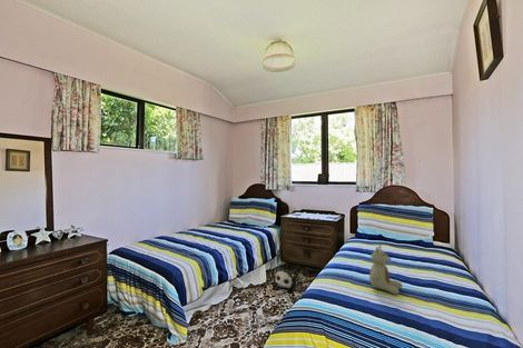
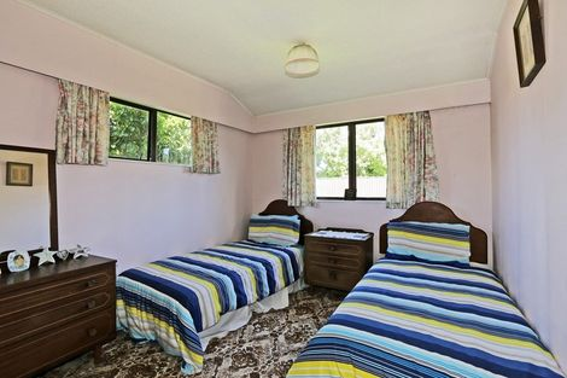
- stuffed bear [368,243,404,296]
- plush toy [273,265,300,291]
